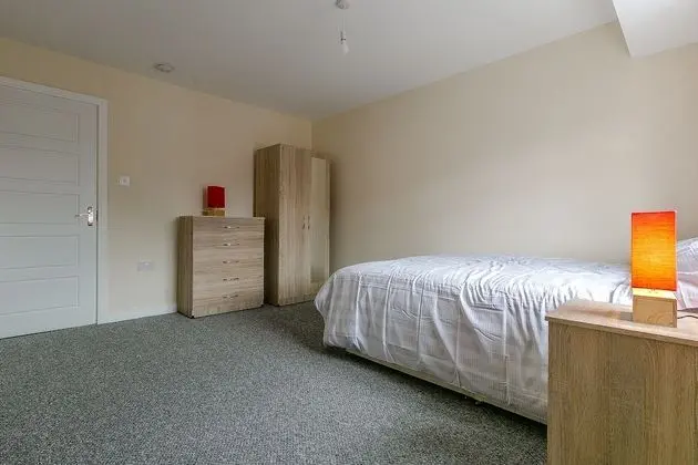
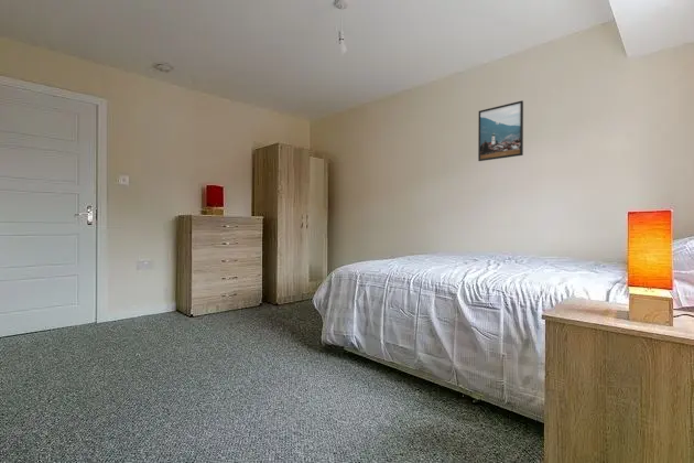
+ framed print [477,99,524,162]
